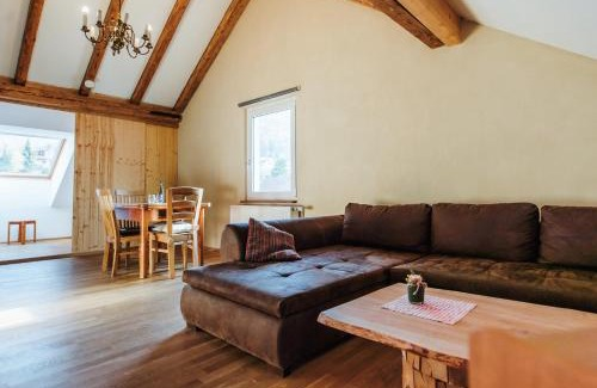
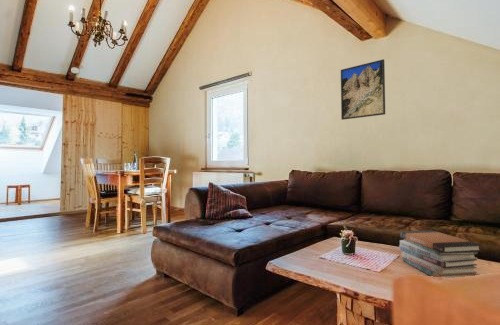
+ book stack [398,229,483,279]
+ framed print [340,59,386,121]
